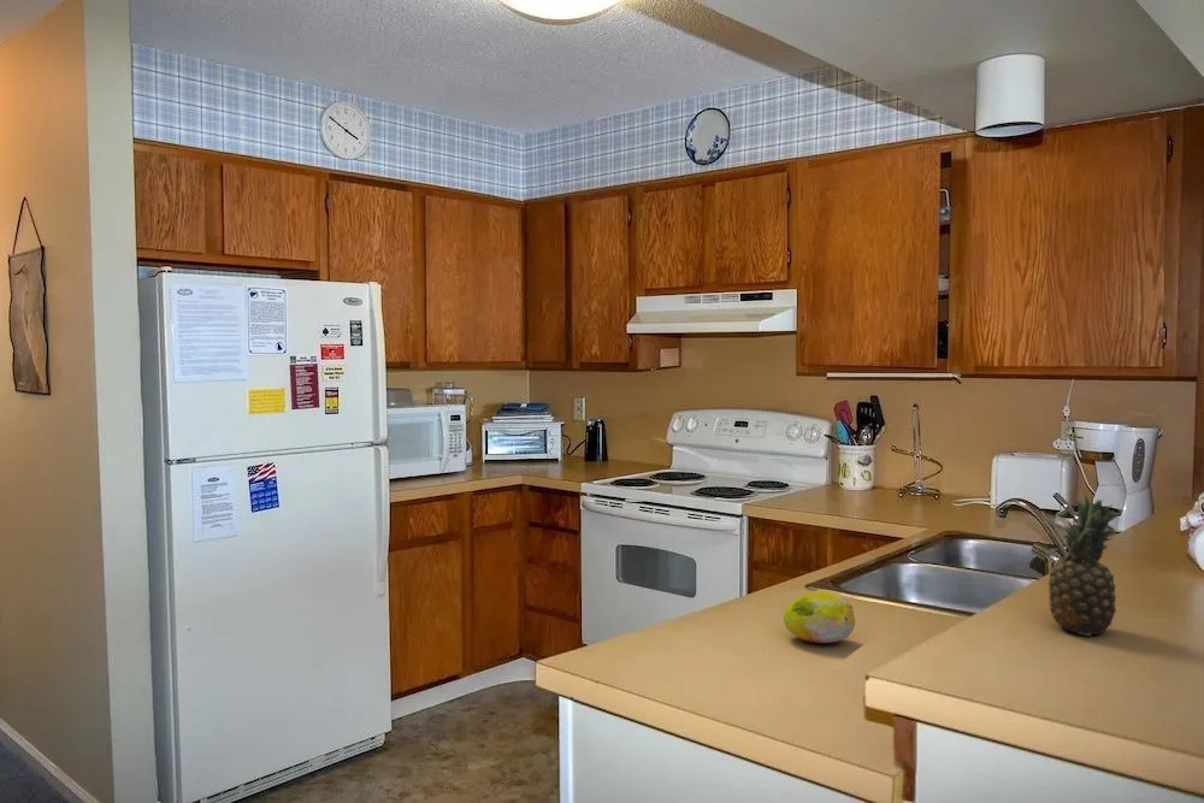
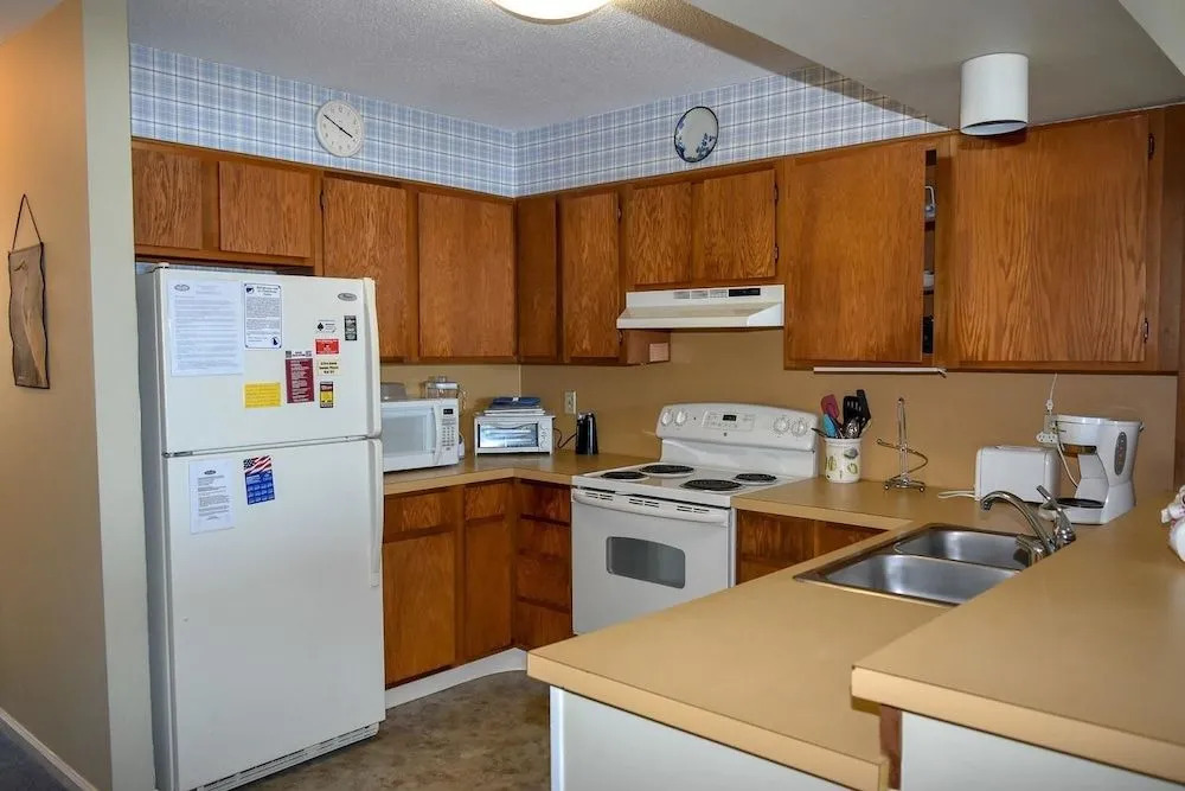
- fruit [783,589,856,644]
- fruit [1047,494,1122,637]
